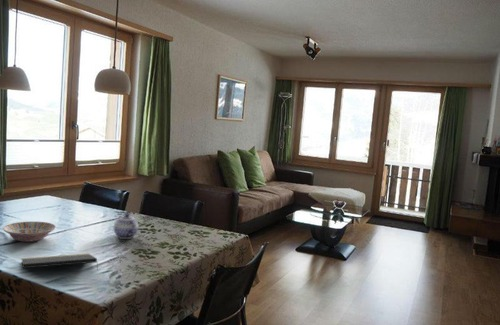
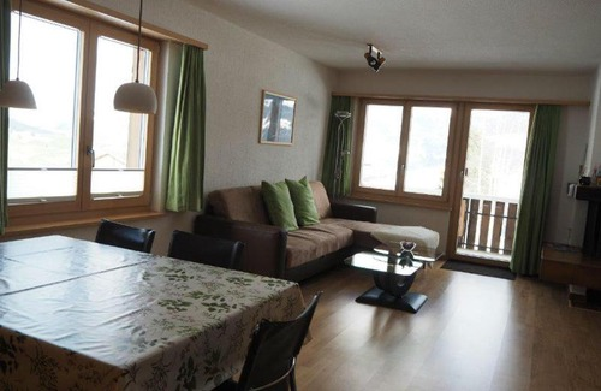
- teapot [113,213,139,240]
- notepad [21,253,99,271]
- bowl [2,221,57,243]
